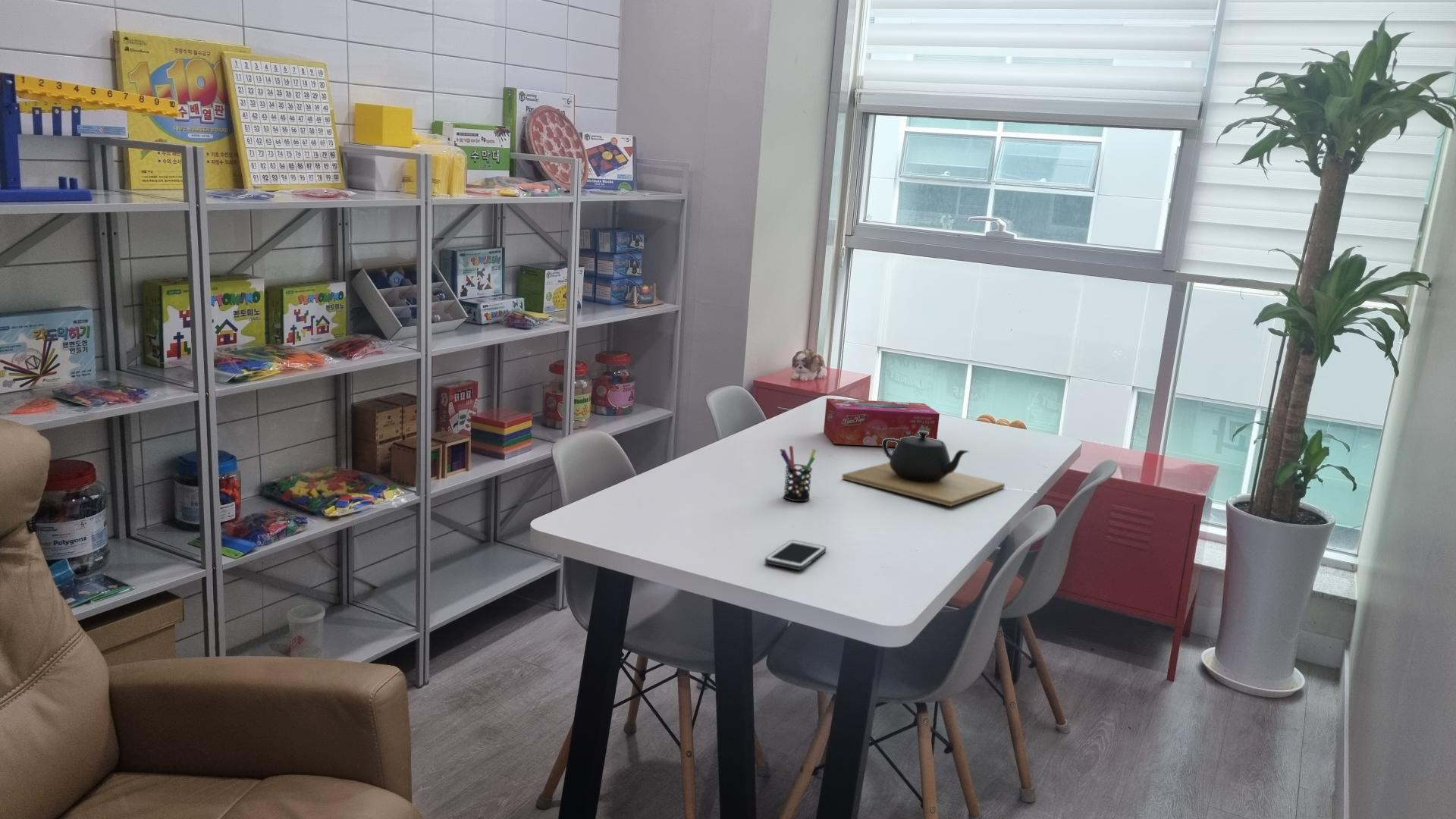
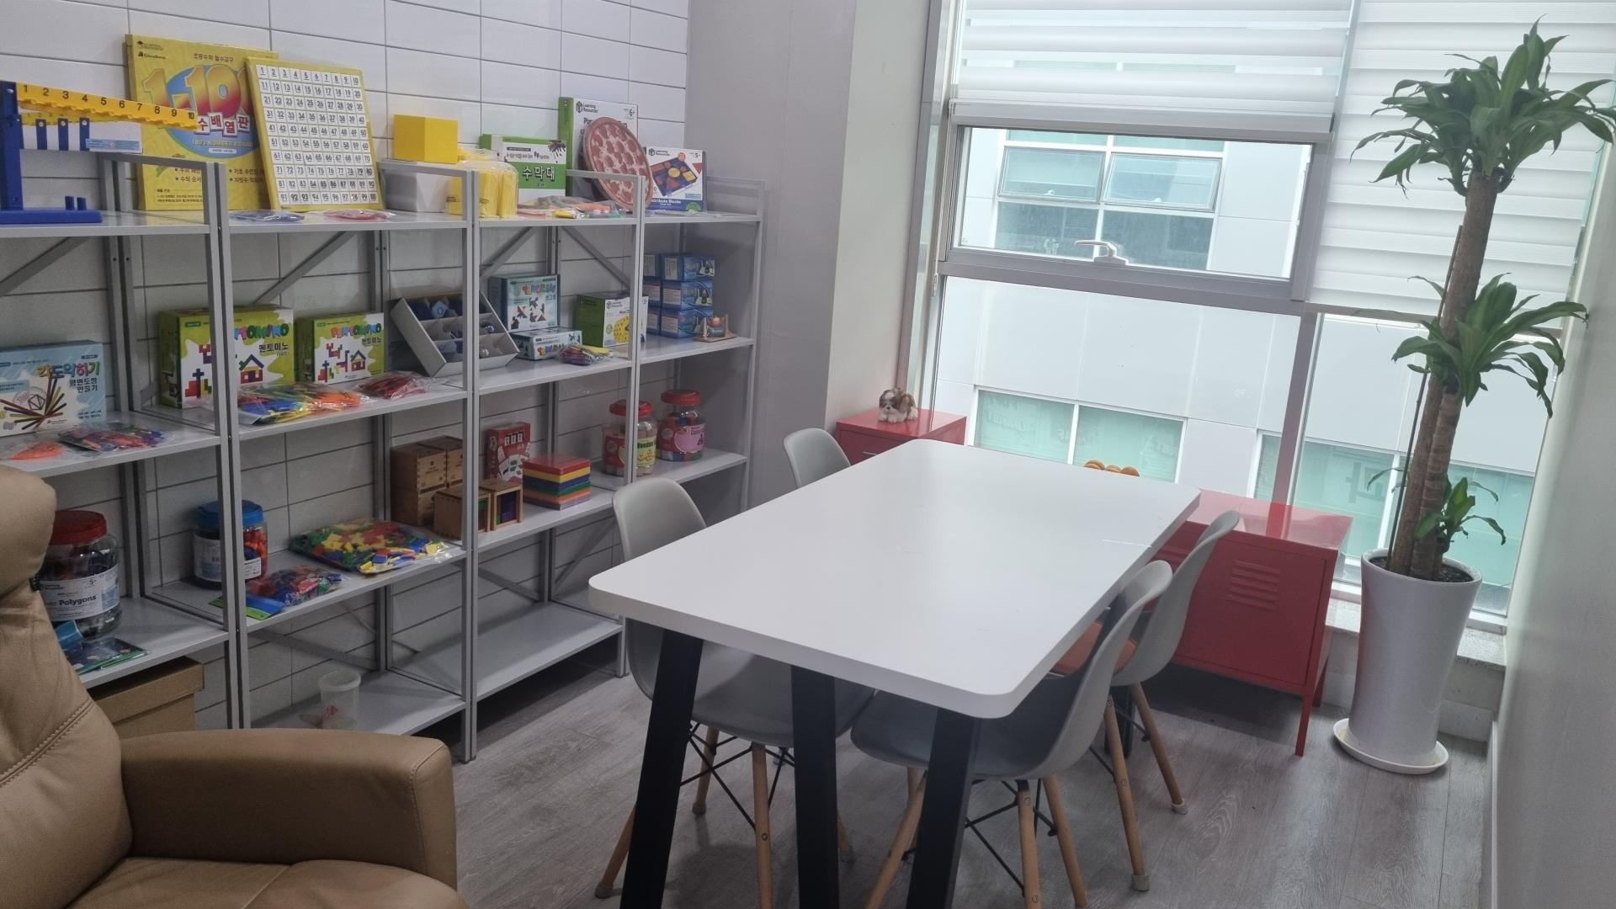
- pen holder [779,445,817,502]
- tissue box [823,397,940,447]
- teapot [841,431,1006,507]
- cell phone [764,539,827,571]
